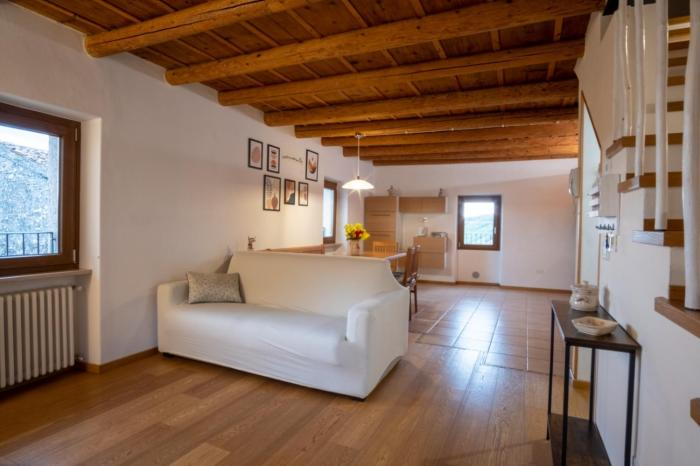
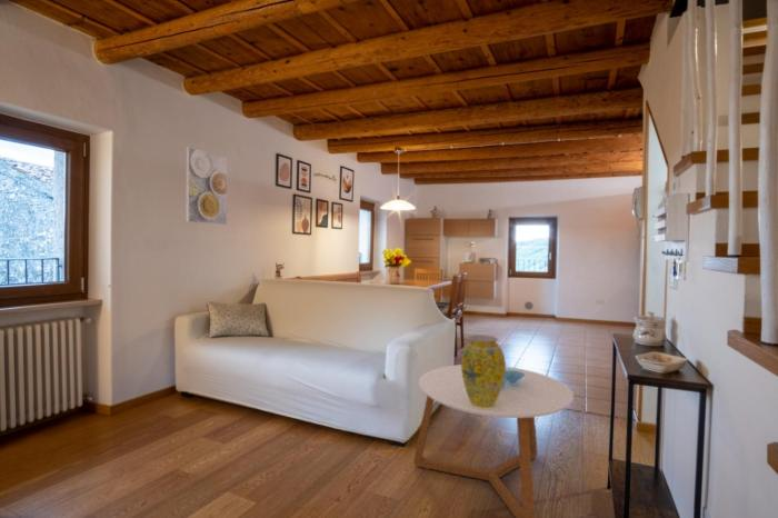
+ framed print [184,146,228,226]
+ coffee table [412,363,575,518]
+ decorative bowl [501,370,526,389]
+ vase [460,333,507,408]
